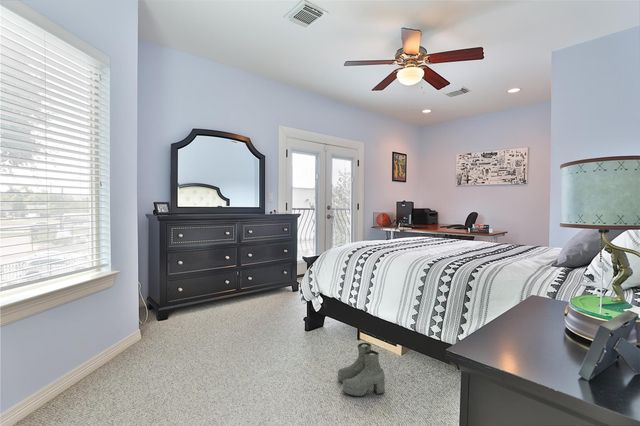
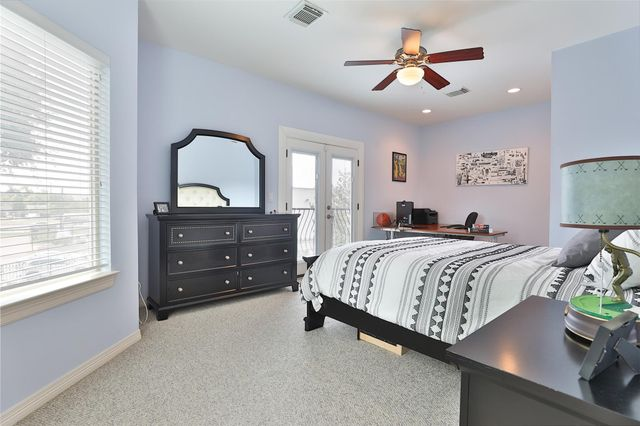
- boots [337,342,386,397]
